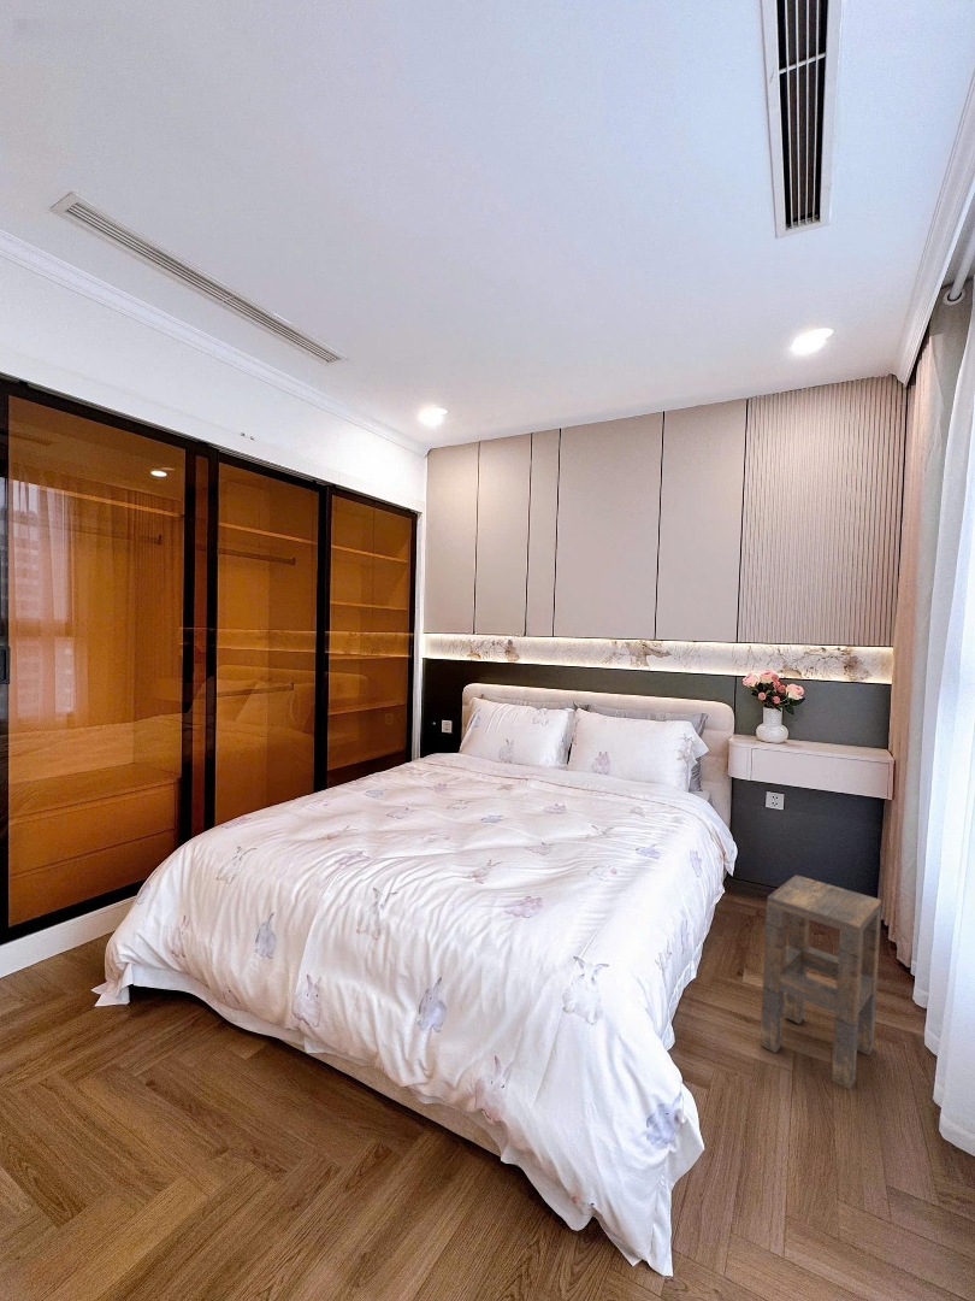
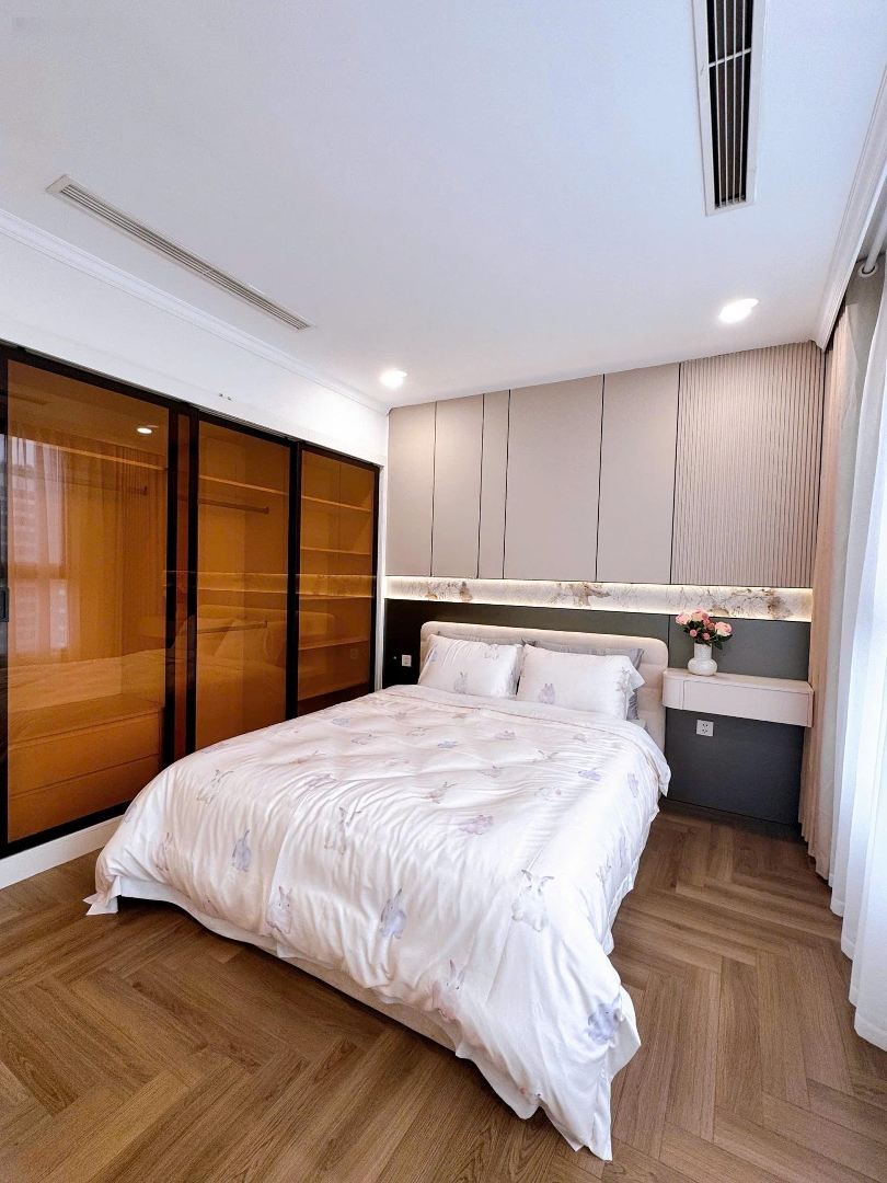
- side table [758,873,882,1090]
